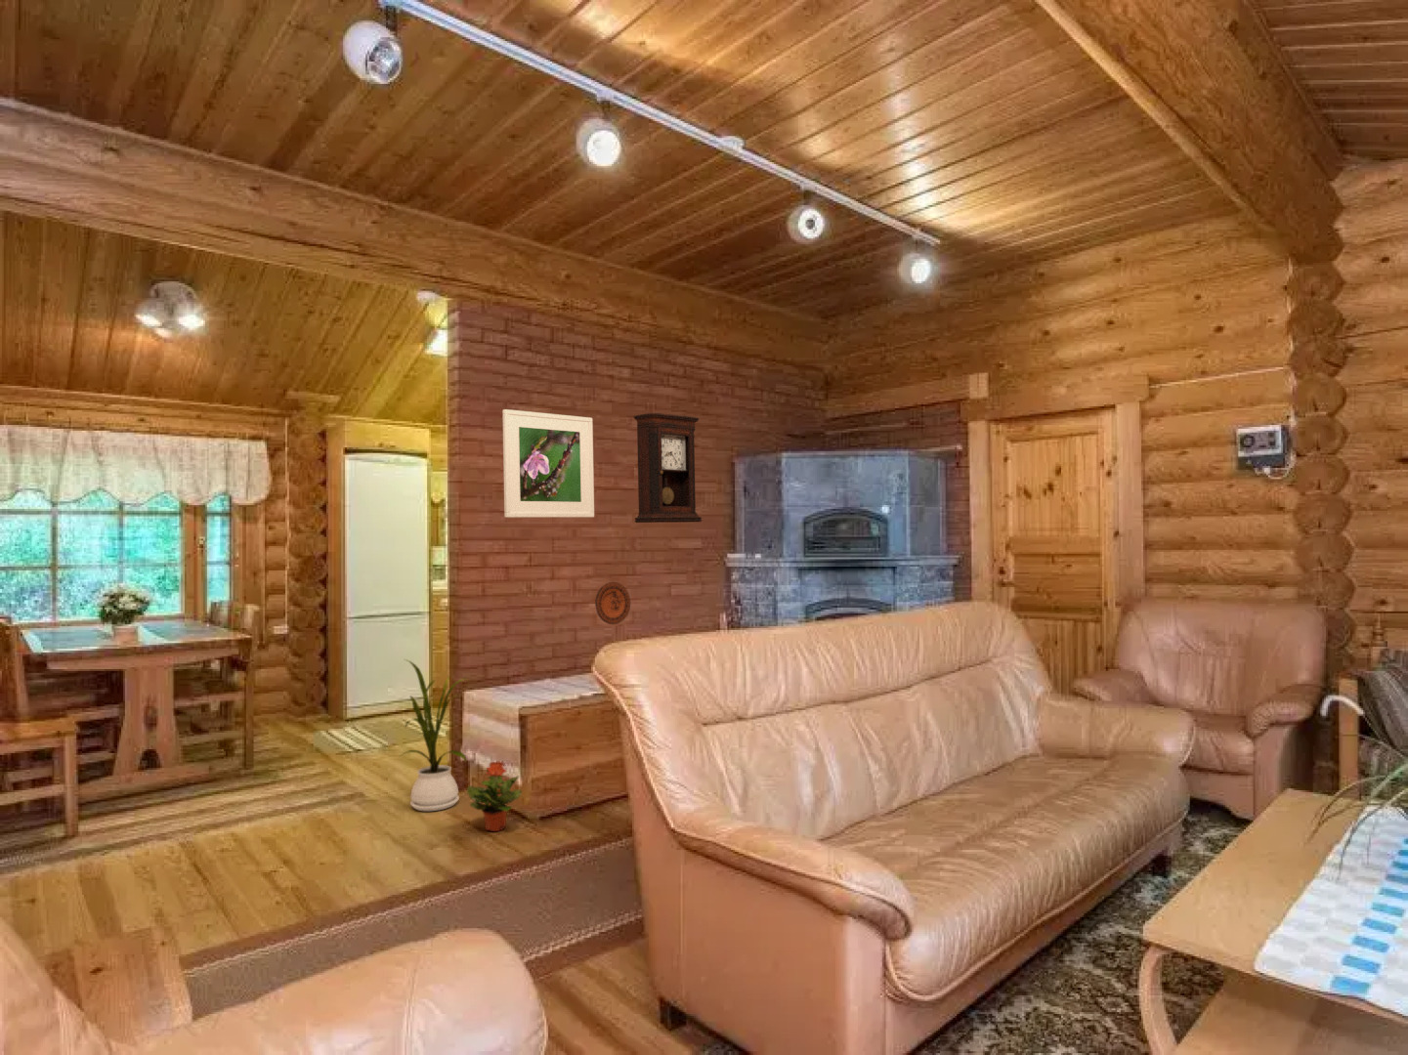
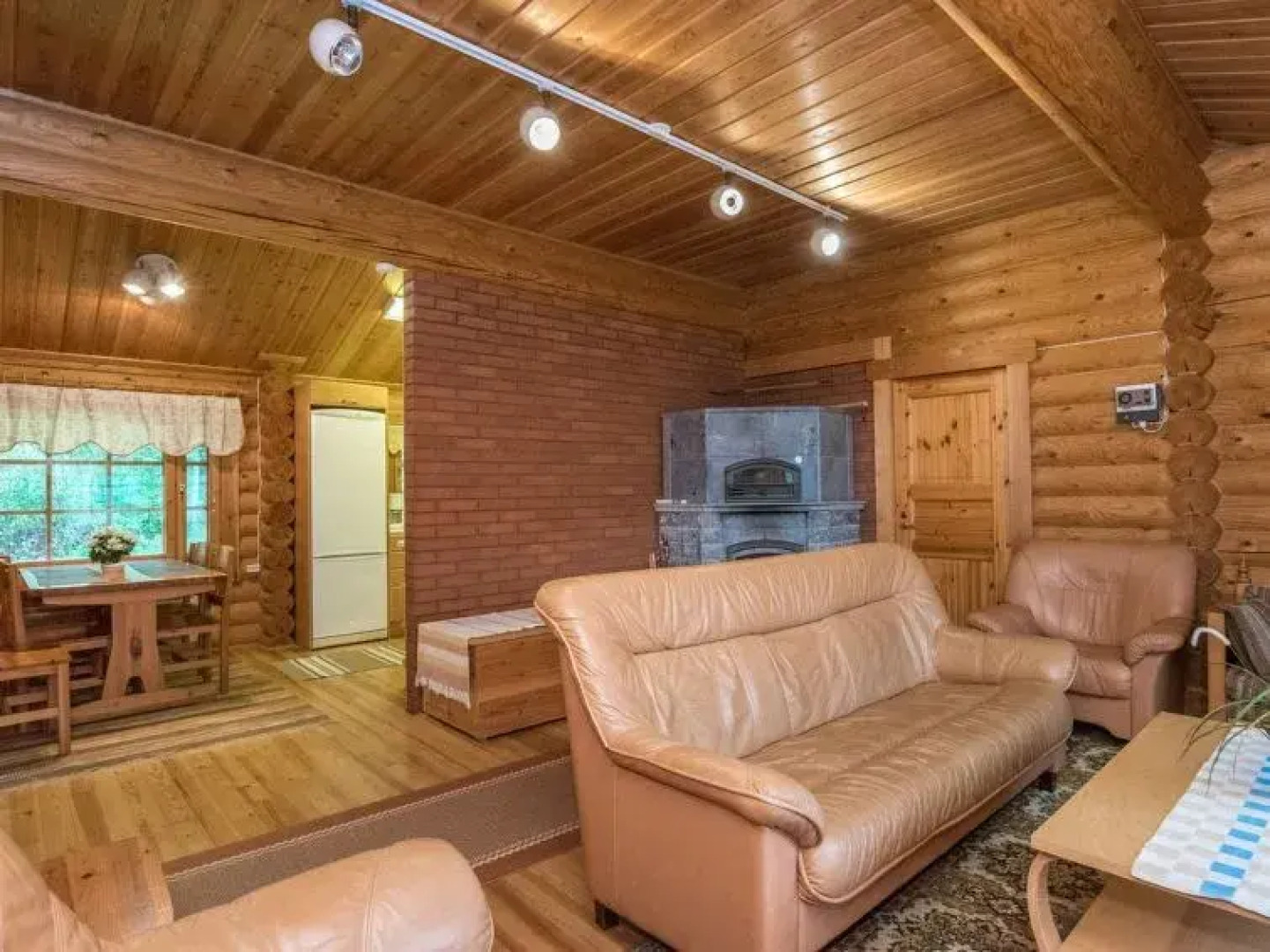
- pendulum clock [633,412,703,523]
- house plant [399,658,469,812]
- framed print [501,408,595,519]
- potted plant [466,760,523,832]
- decorative plate [594,581,631,625]
